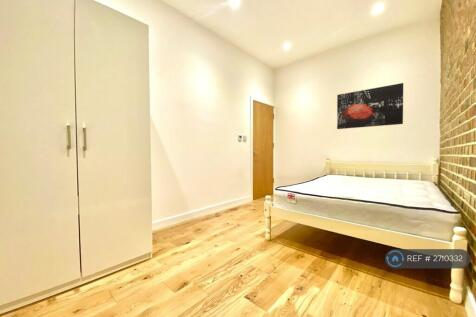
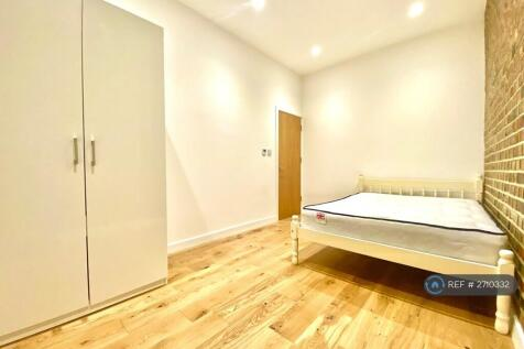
- wall art [336,82,404,130]
